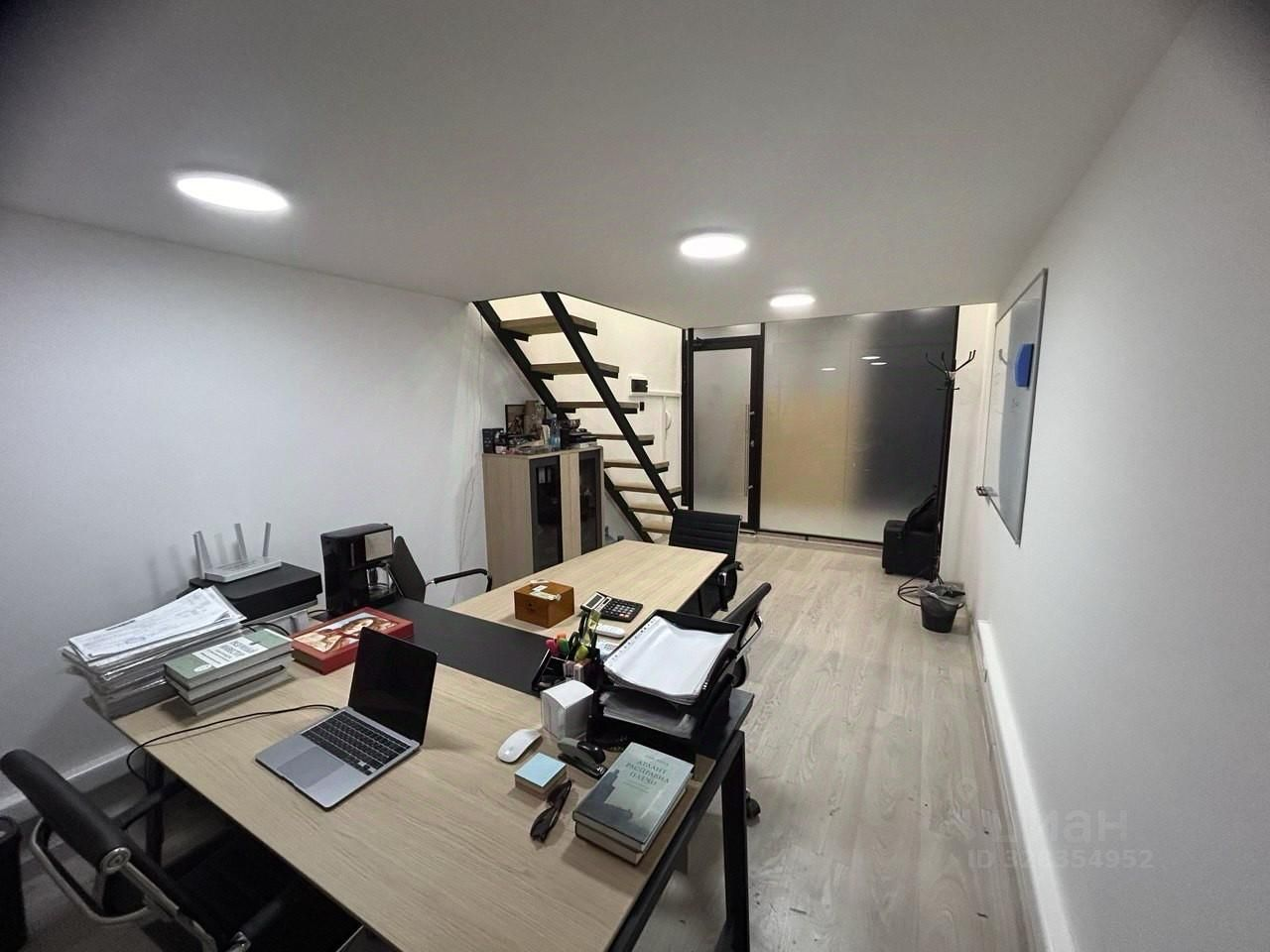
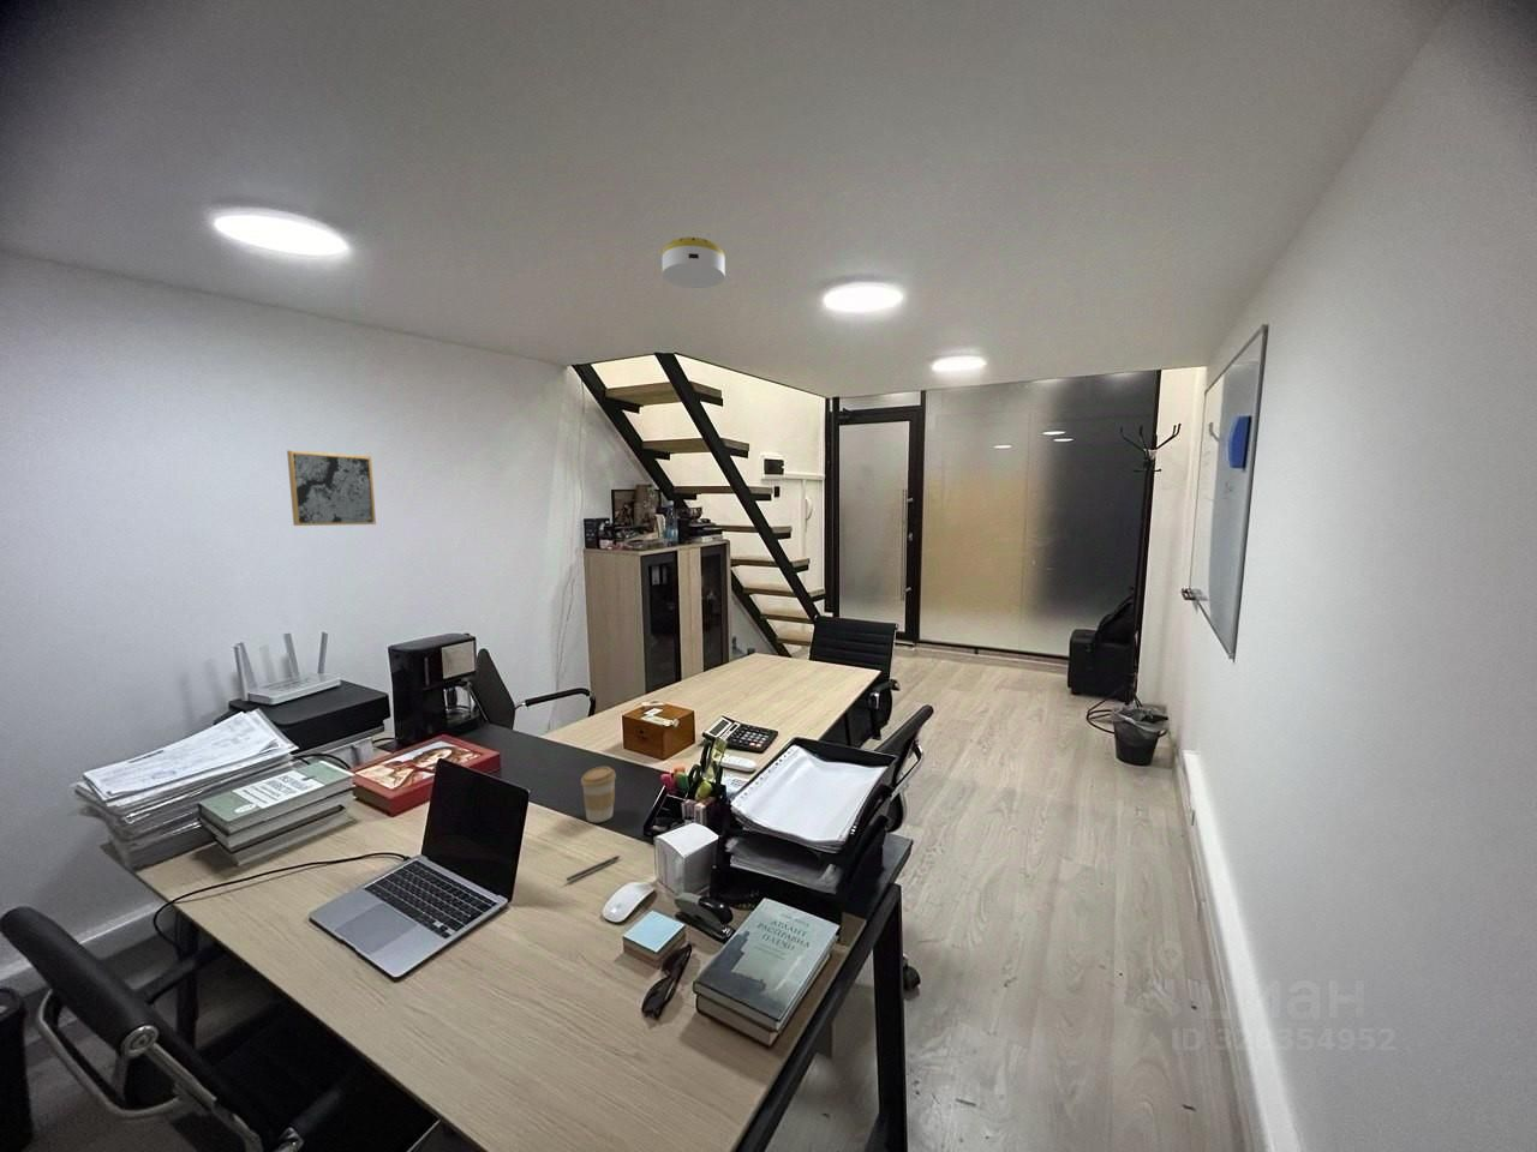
+ pen [565,854,622,882]
+ smoke detector [661,236,726,289]
+ coffee cup [580,766,617,823]
+ wall art [286,449,378,526]
